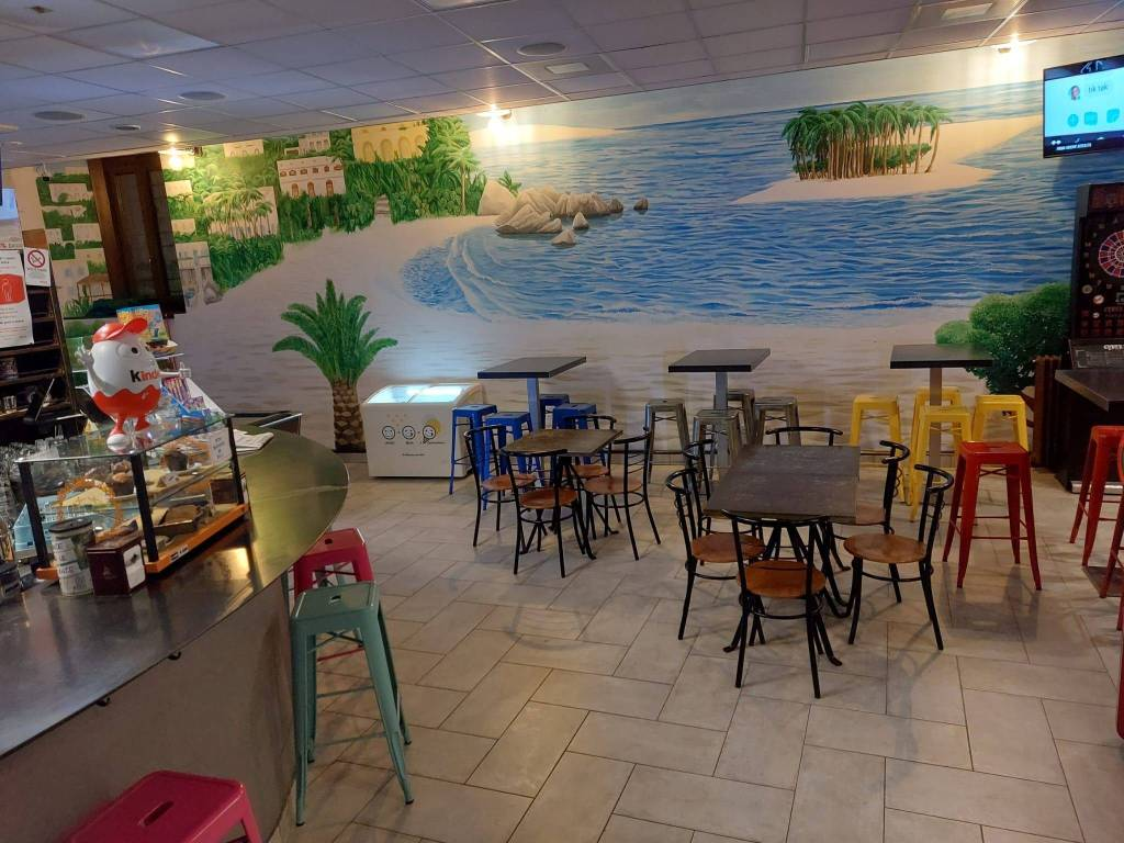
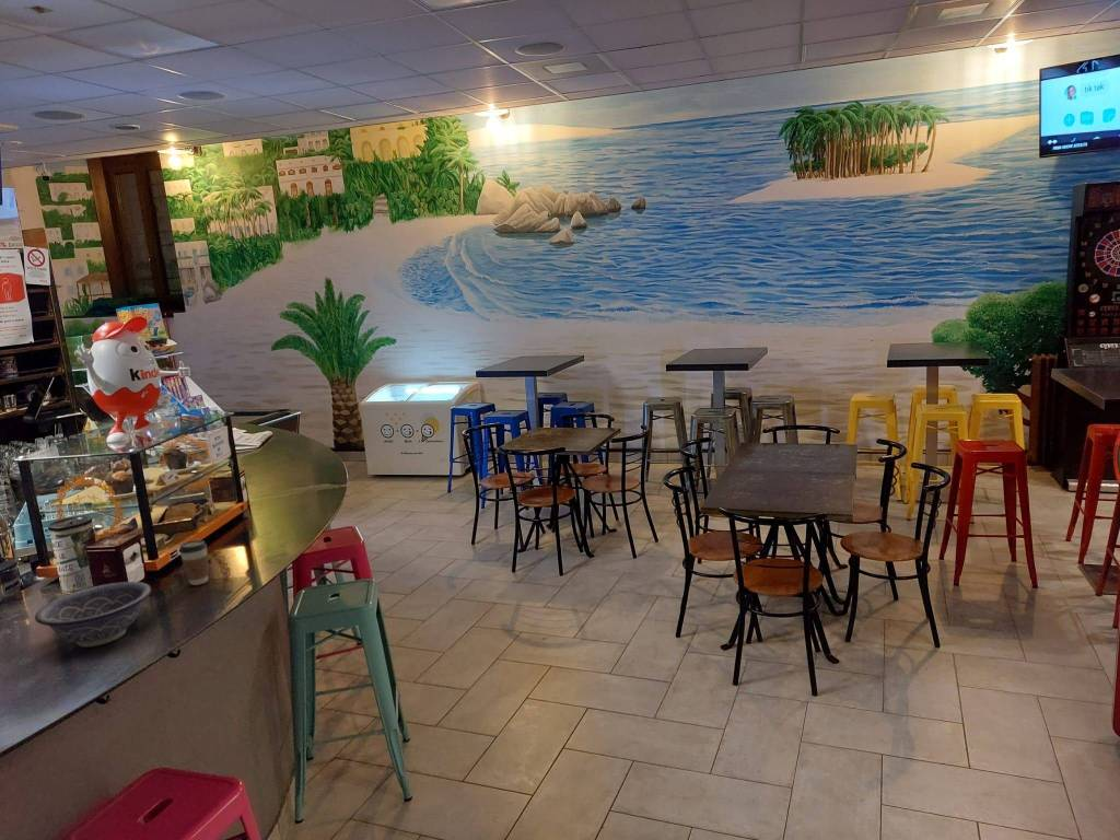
+ decorative bowl [34,581,152,648]
+ coffee cup [178,539,209,586]
